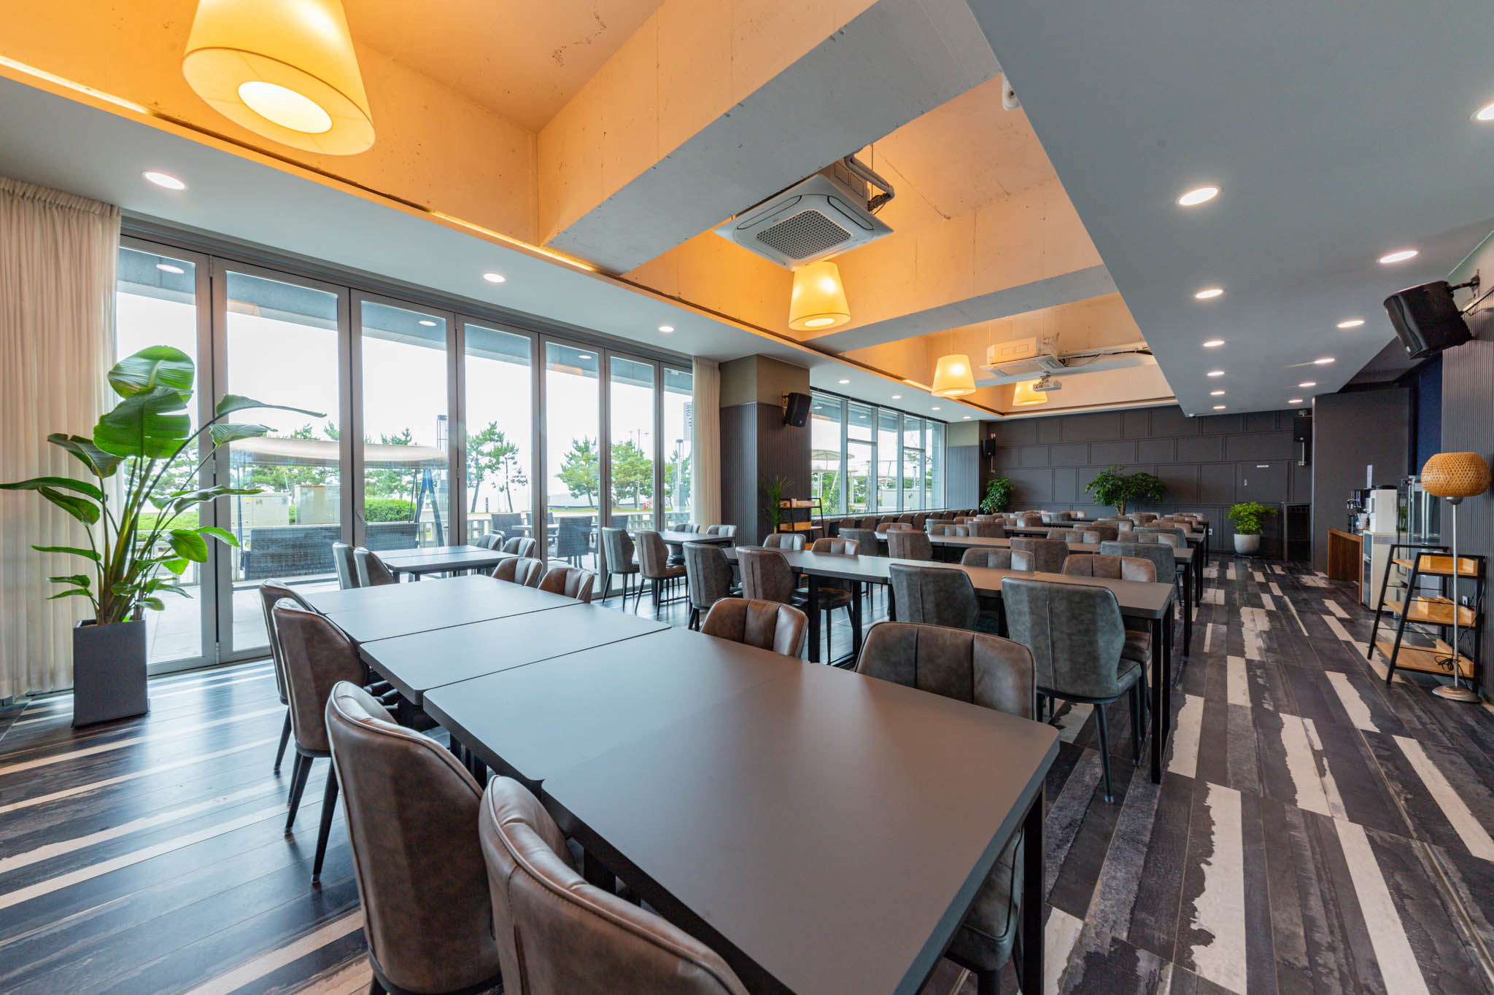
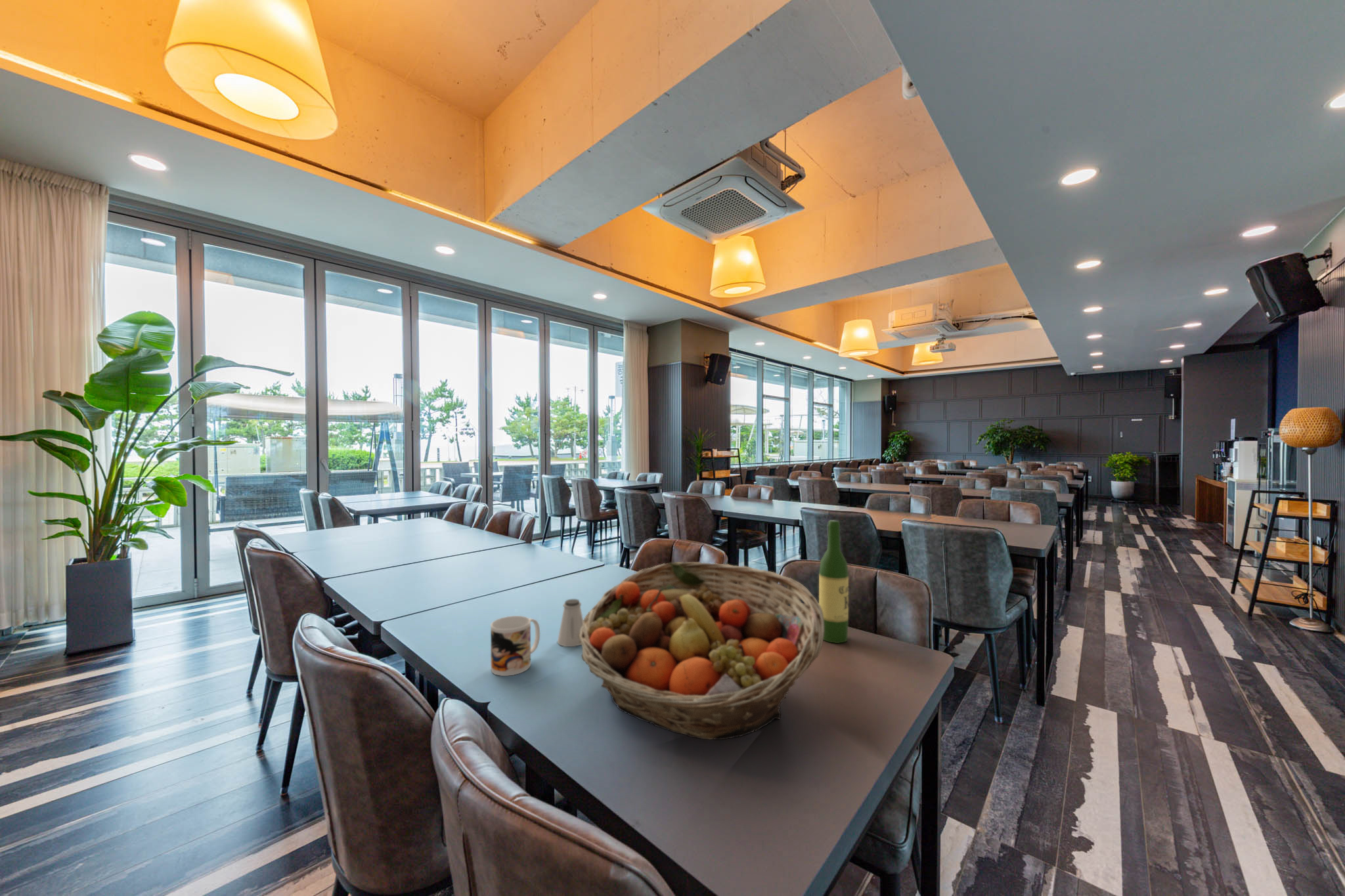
+ mug [490,615,540,677]
+ saltshaker [557,599,584,647]
+ fruit basket [578,561,824,740]
+ wine bottle [818,520,849,644]
